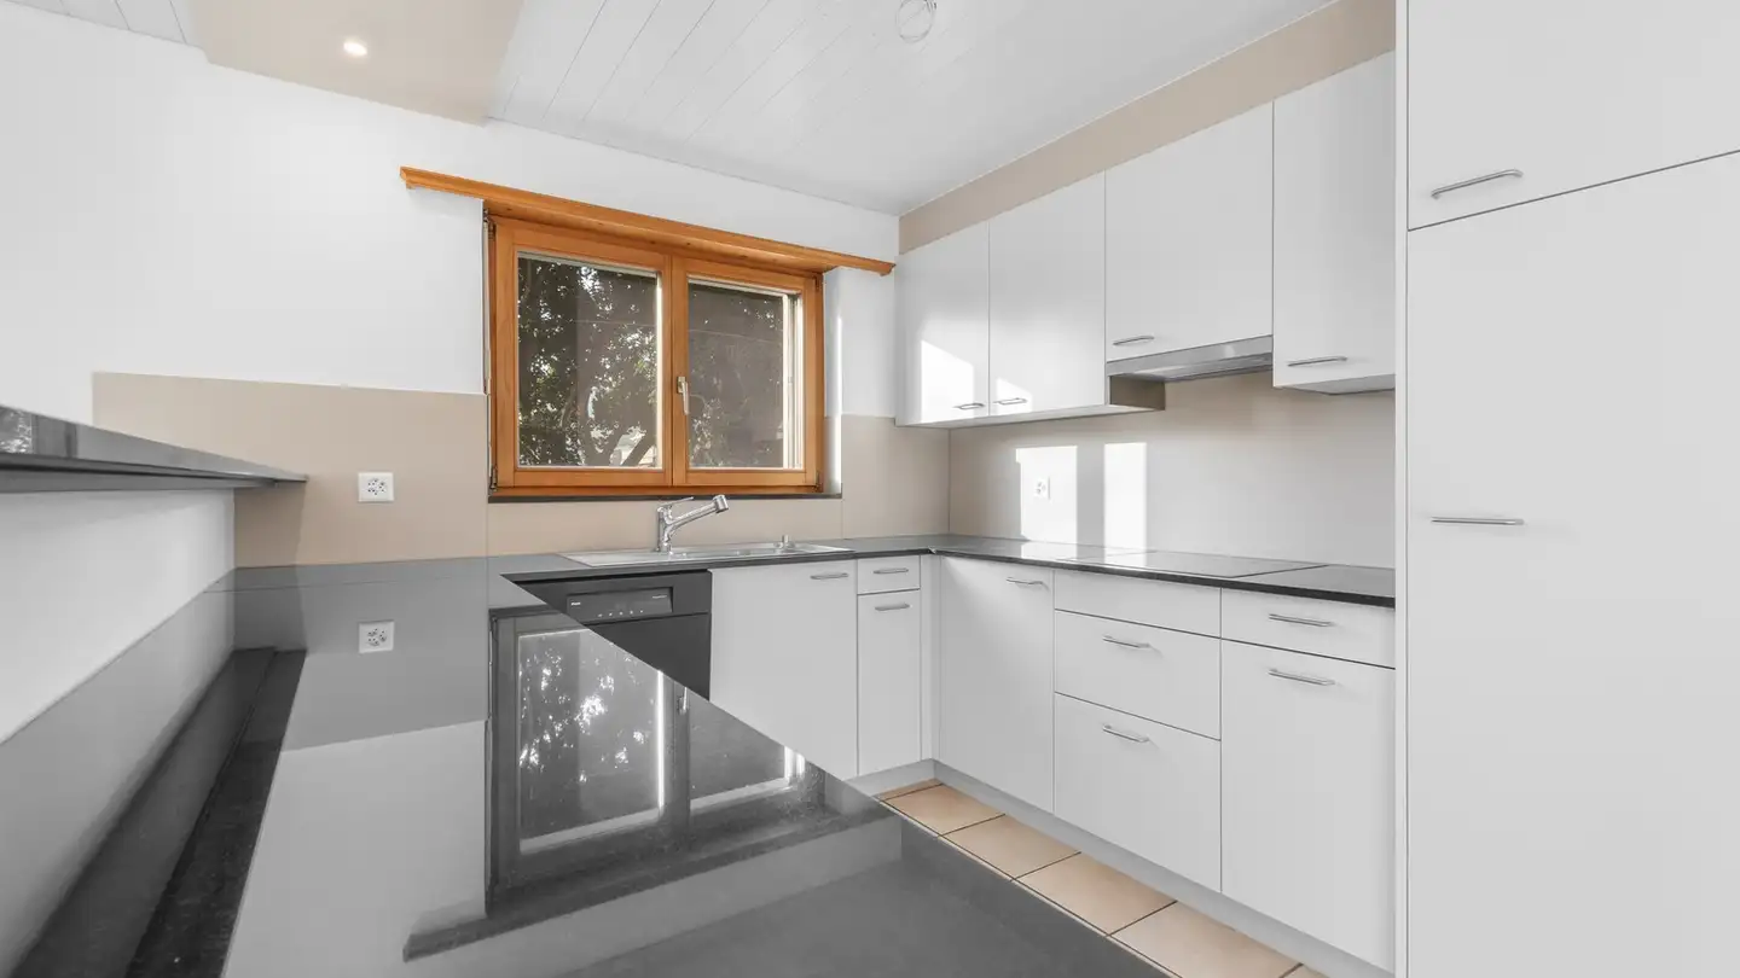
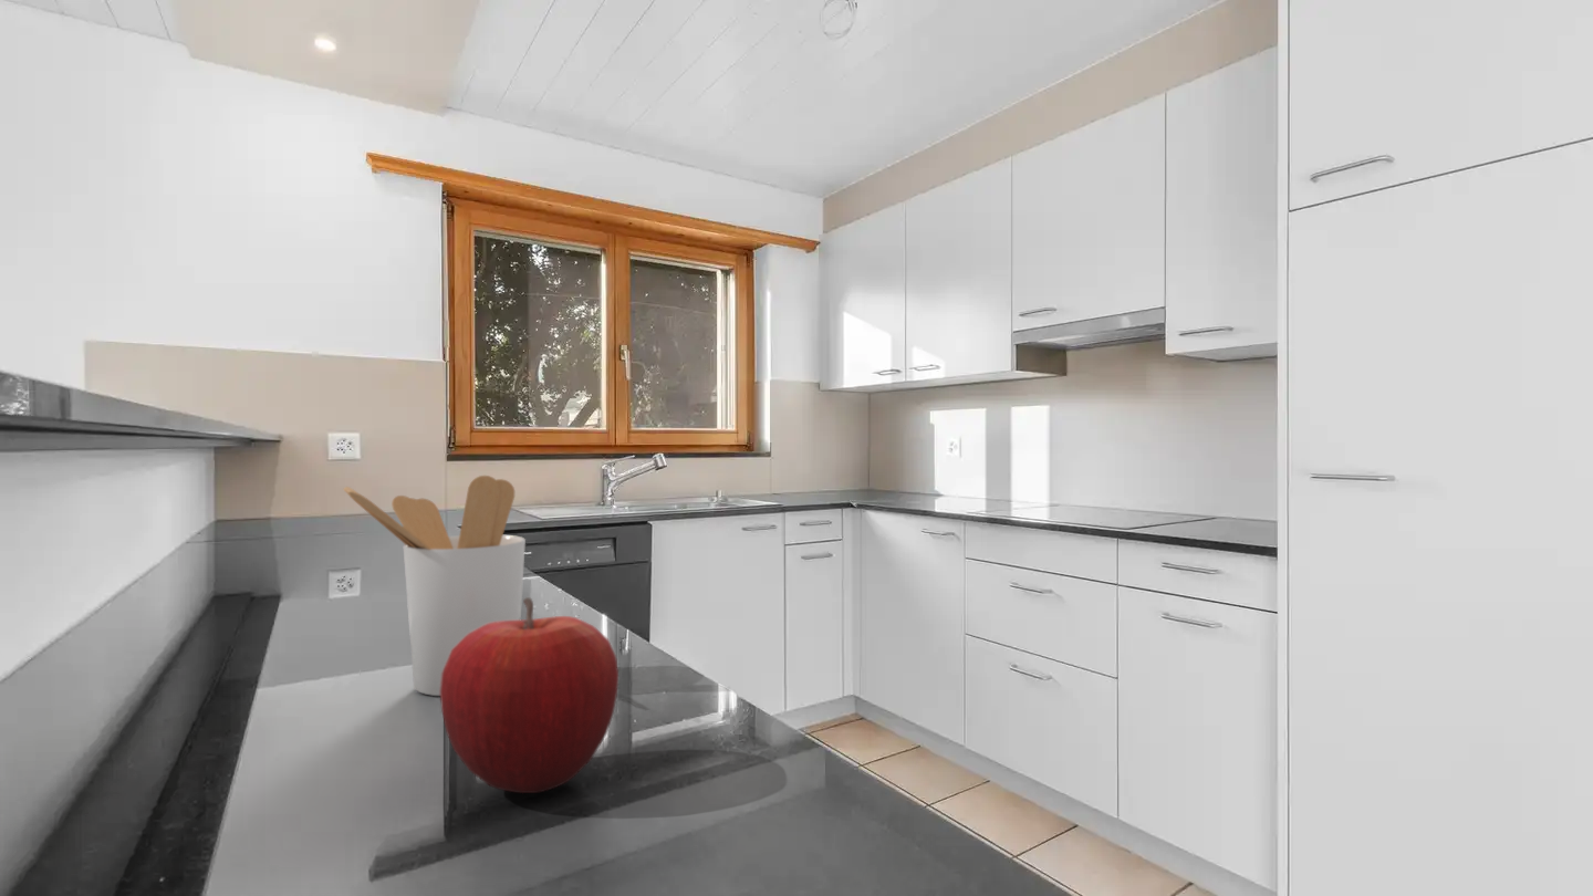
+ utensil holder [342,475,527,697]
+ fruit [439,596,620,794]
